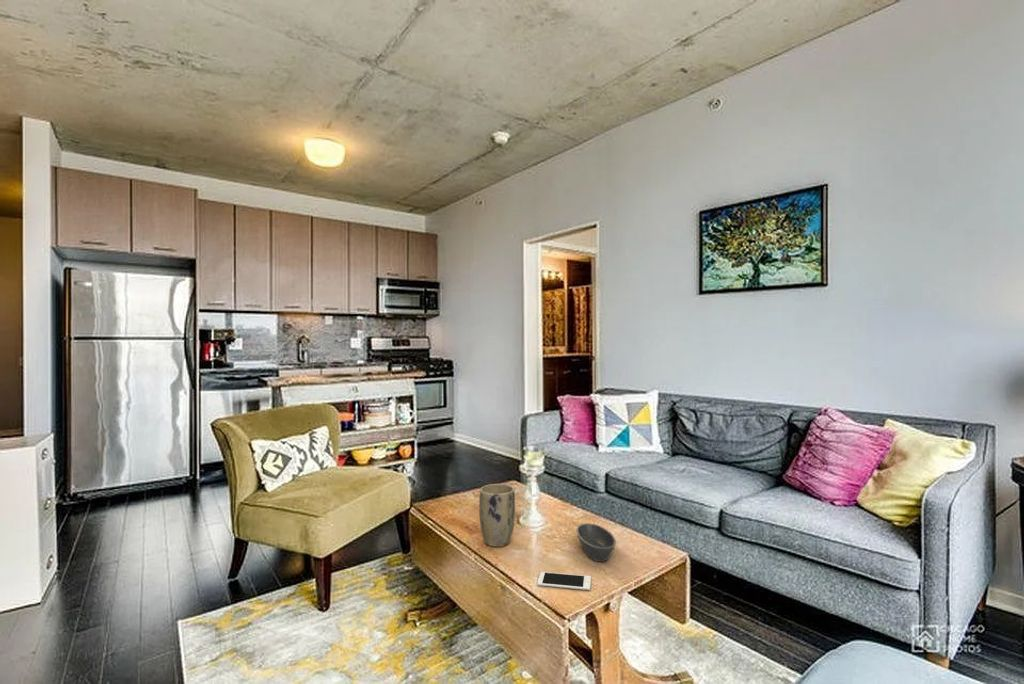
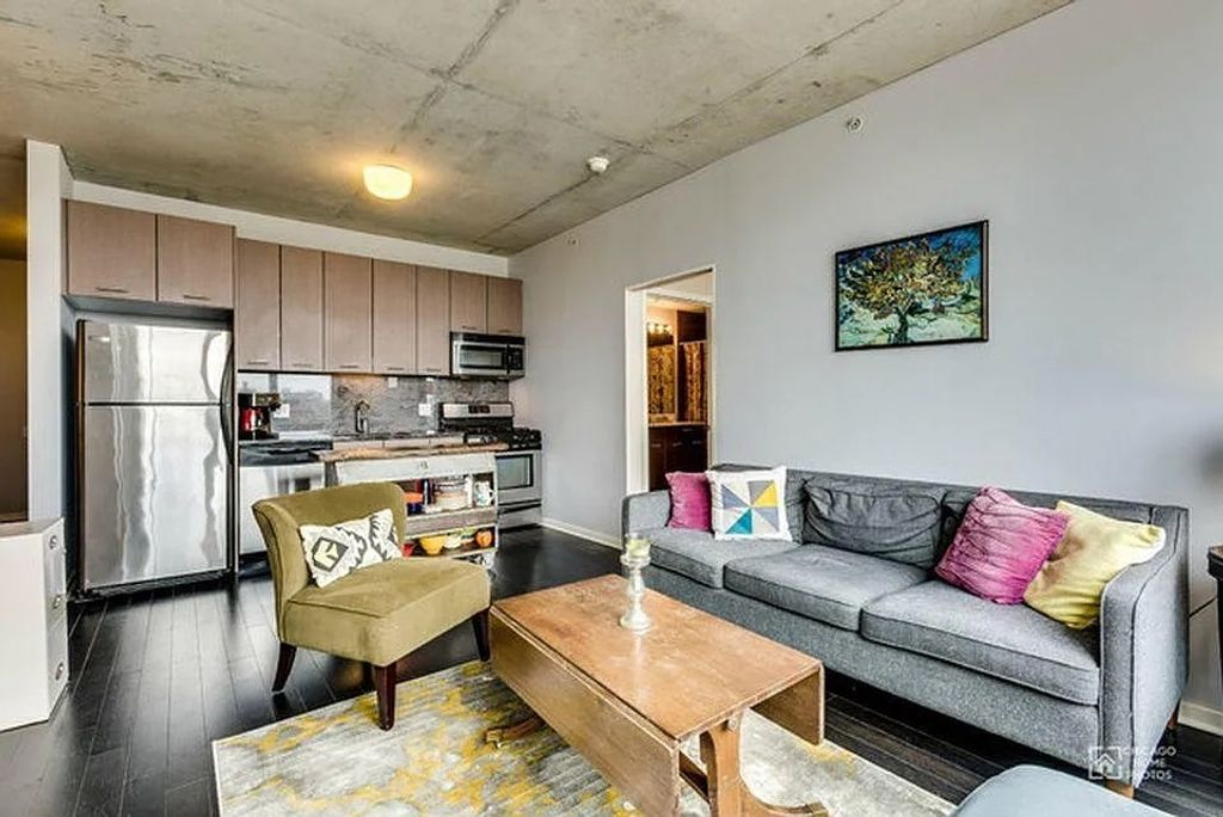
- cell phone [537,571,592,591]
- bowl [575,522,617,563]
- plant pot [478,483,516,548]
